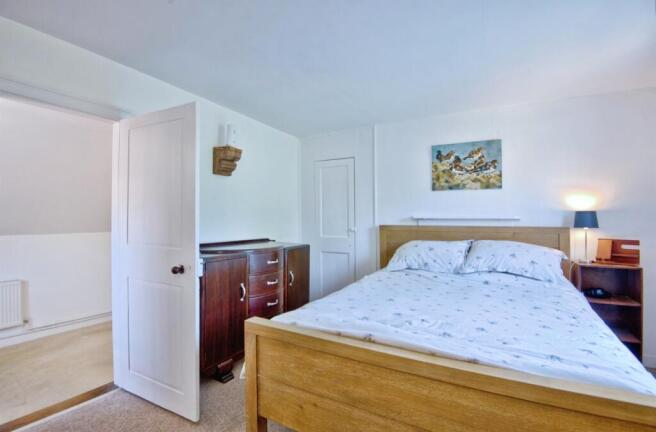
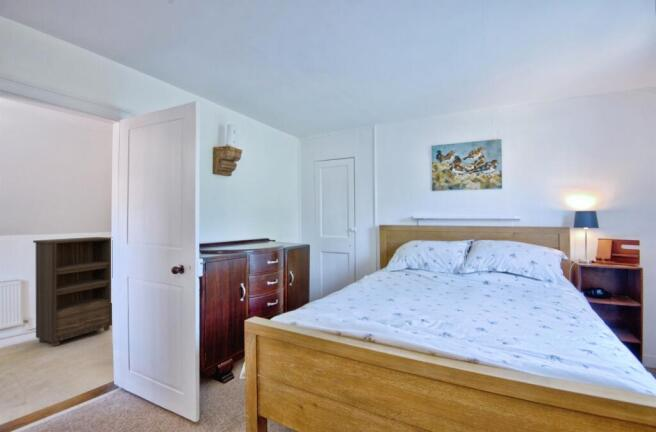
+ bookshelf [32,236,113,348]
